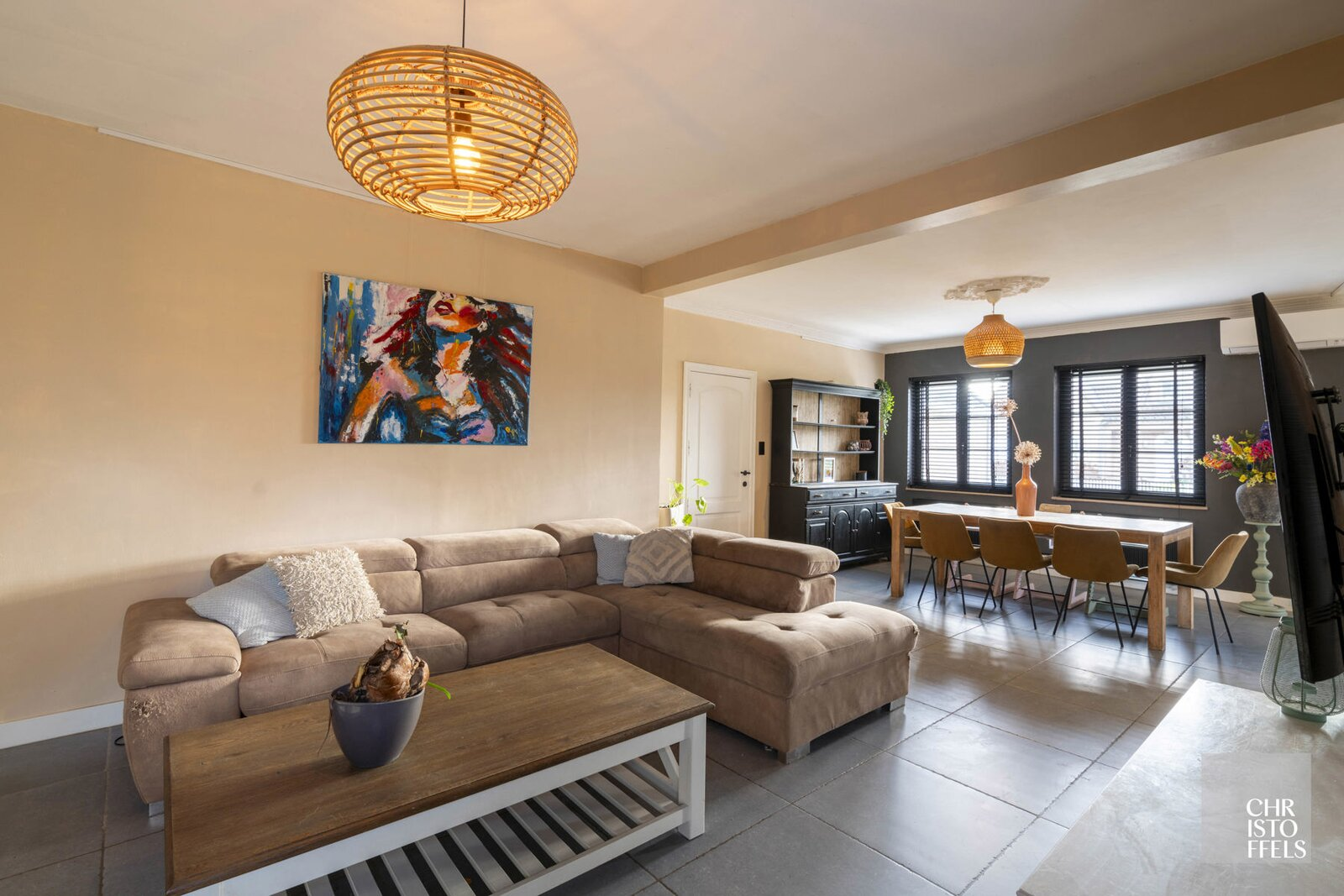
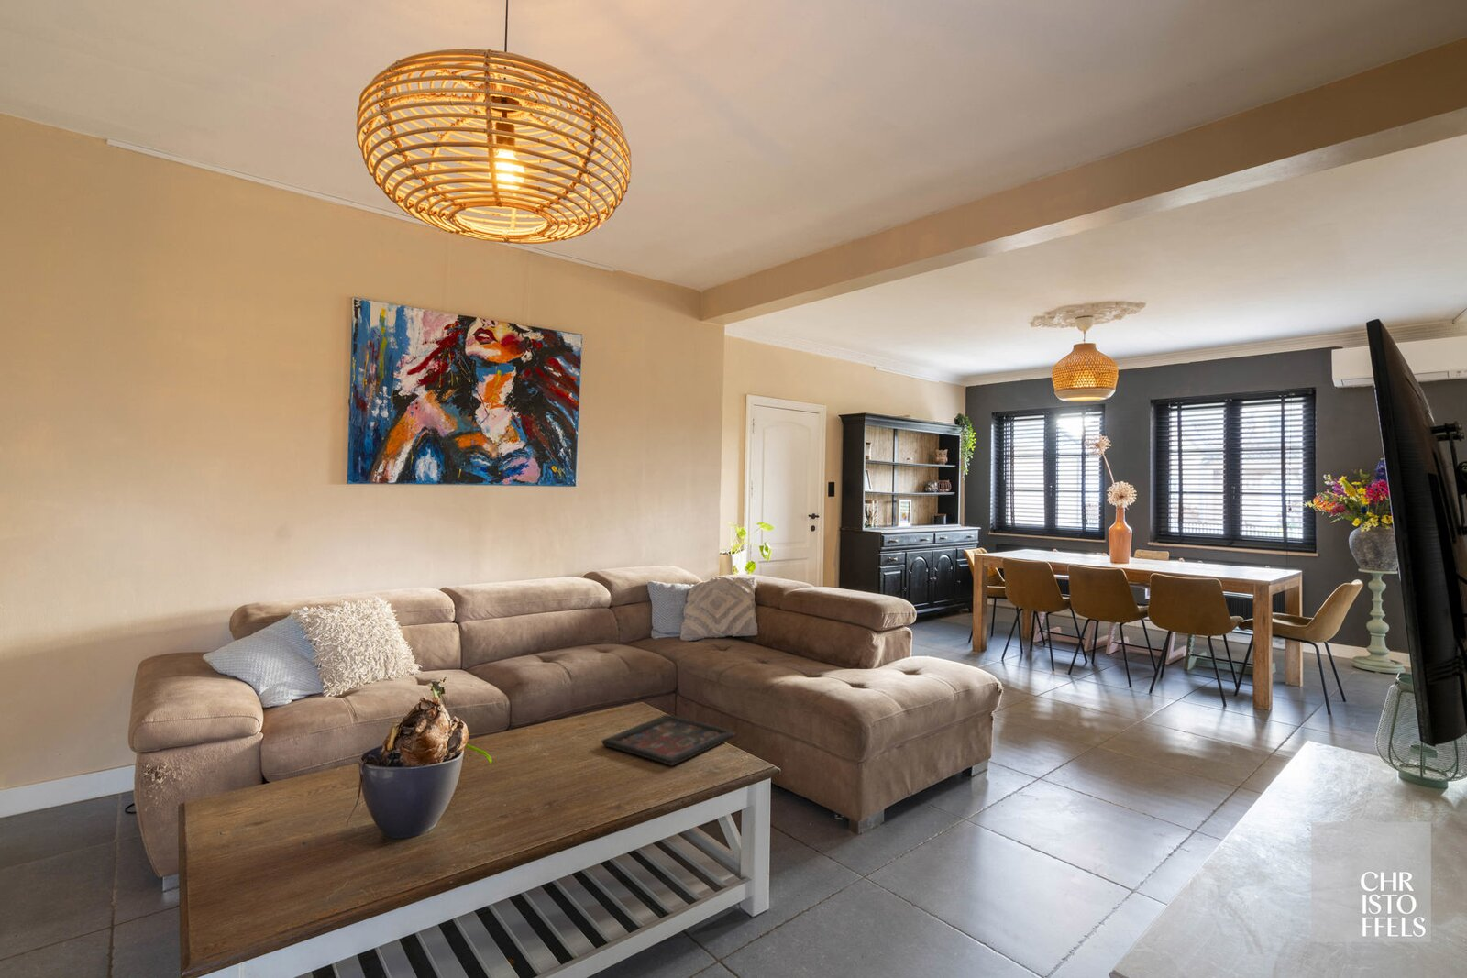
+ decorative tray [600,713,738,766]
